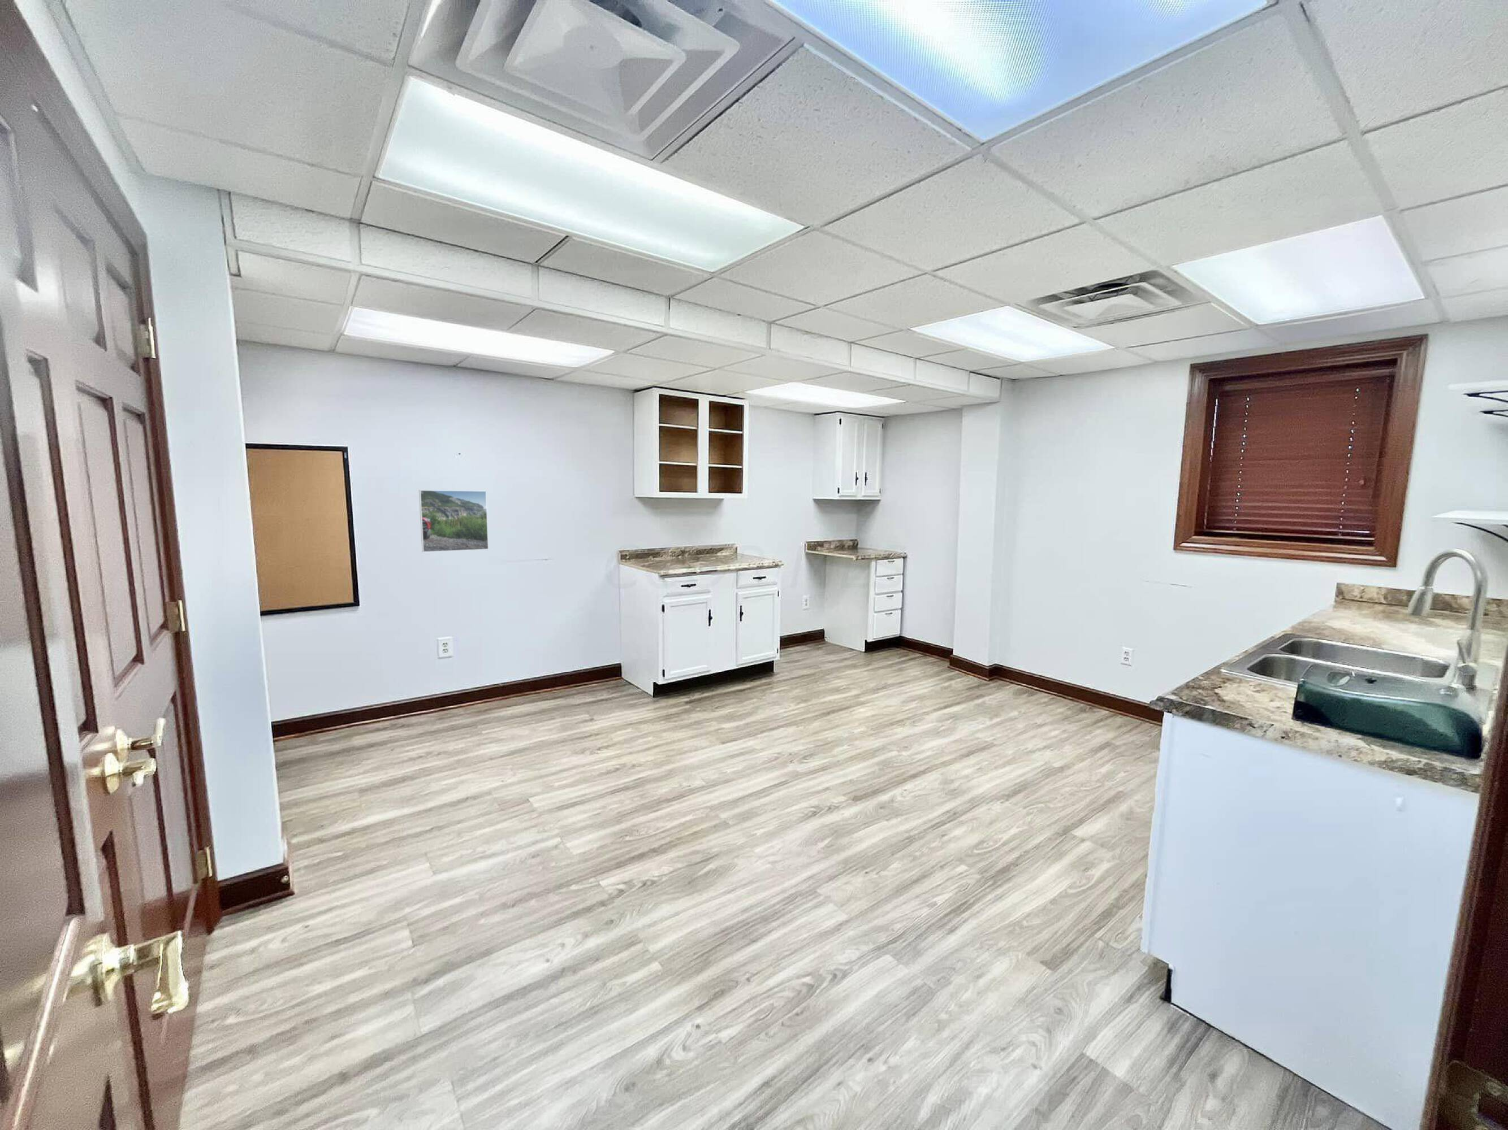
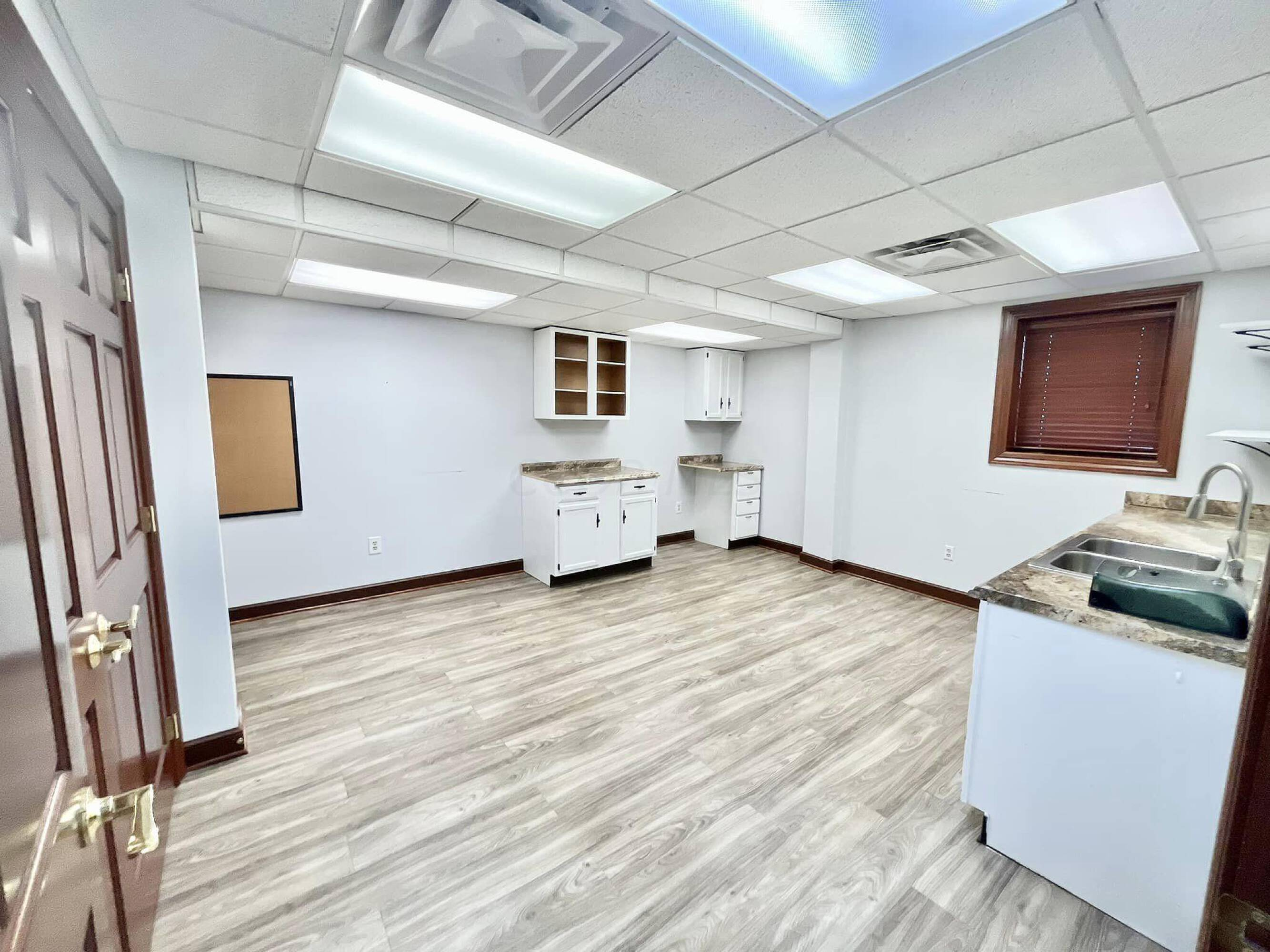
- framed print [418,489,489,553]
